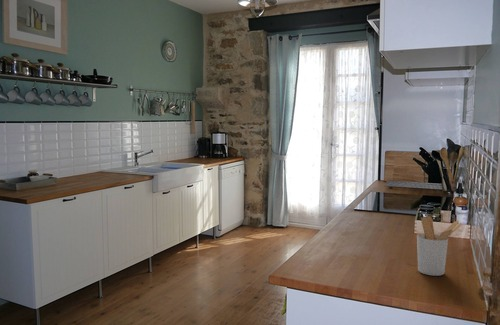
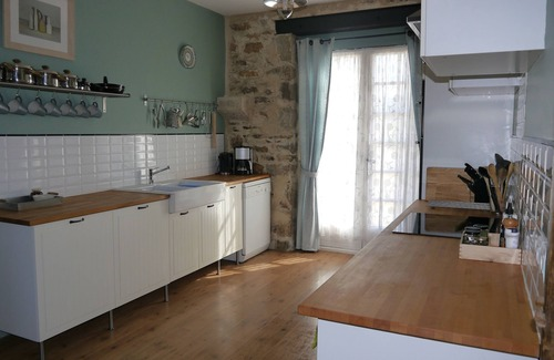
- utensil holder [416,215,463,277]
